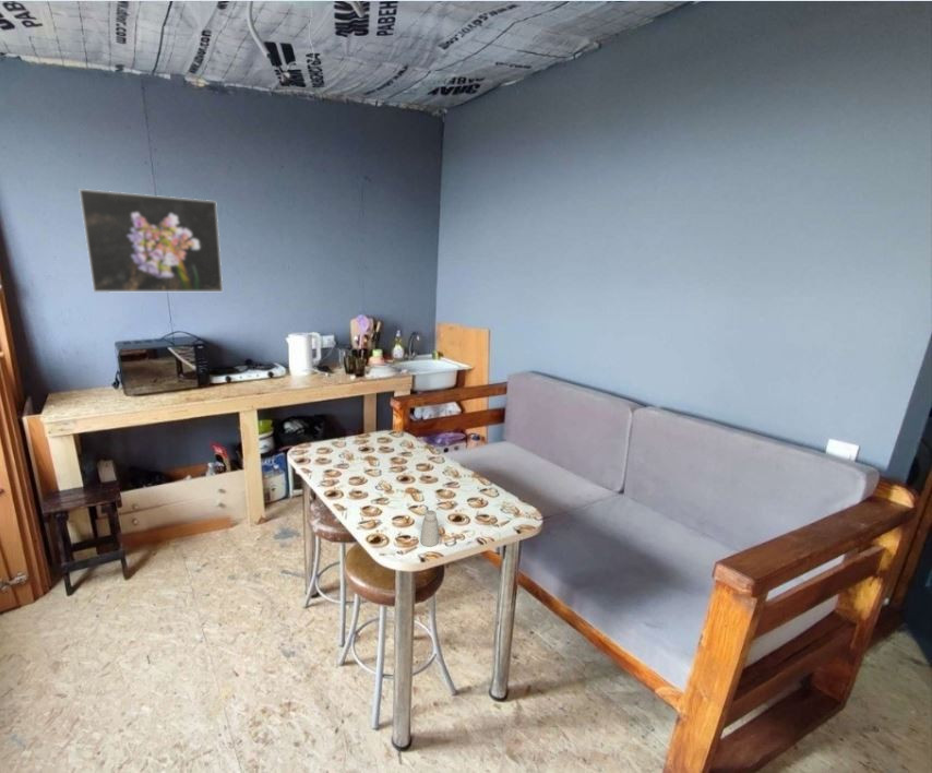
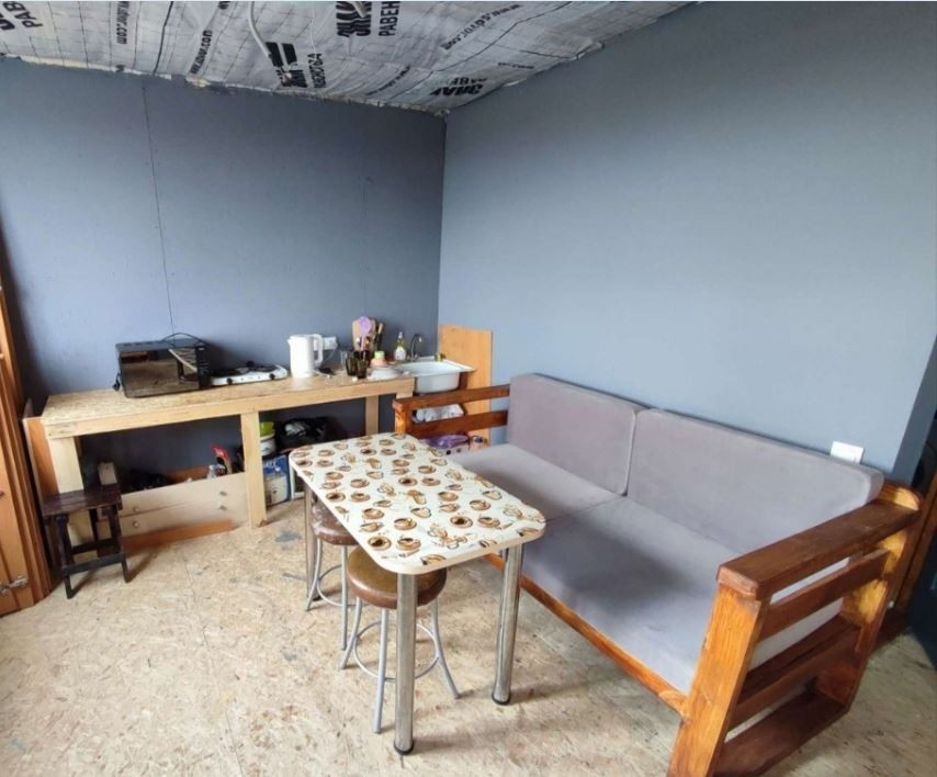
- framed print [77,188,224,294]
- saltshaker [419,509,440,547]
